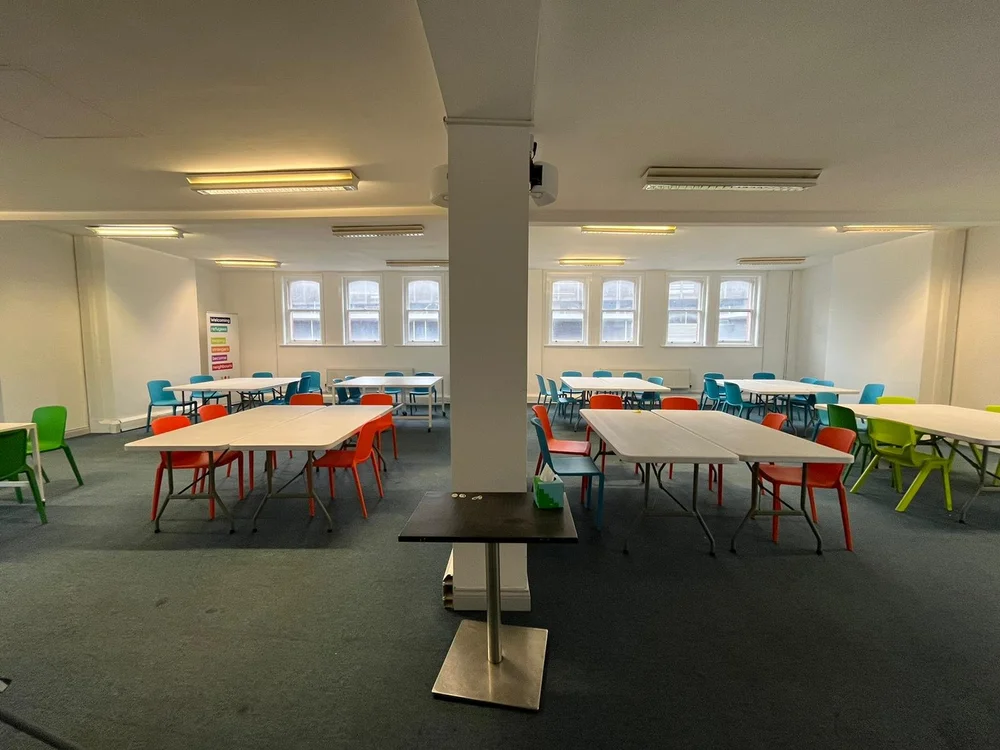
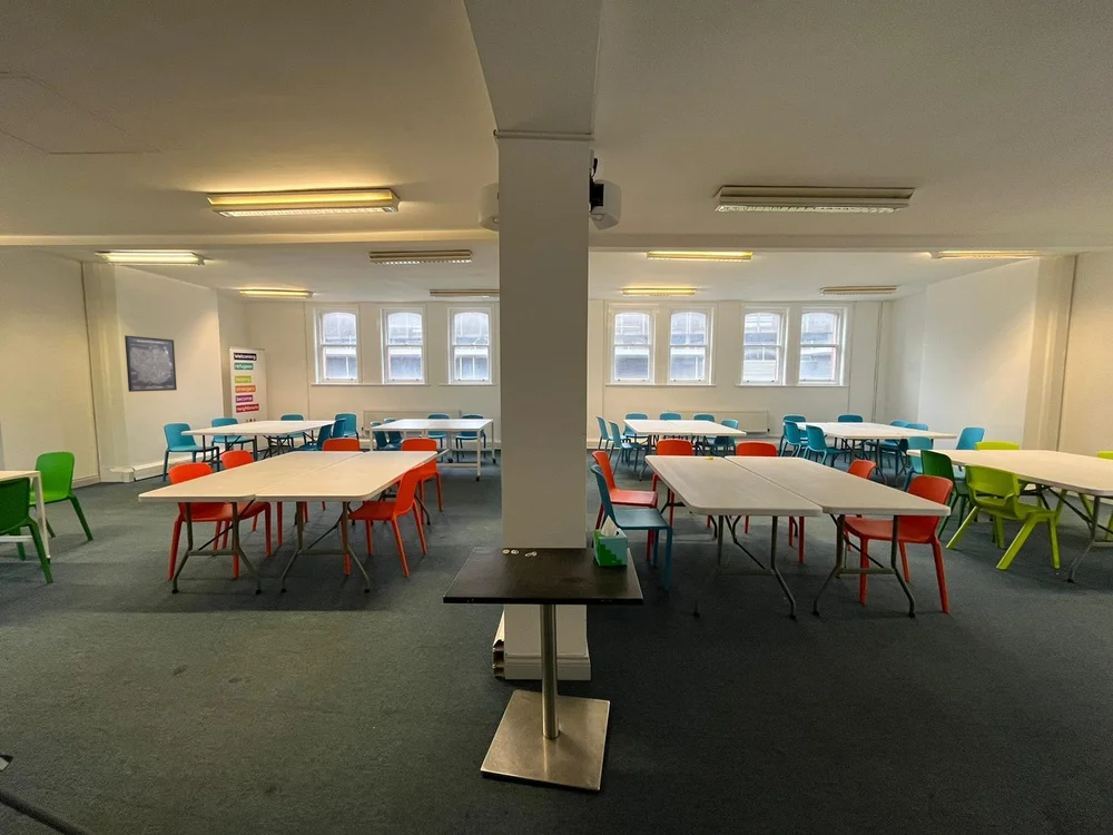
+ wall art [124,334,178,393]
